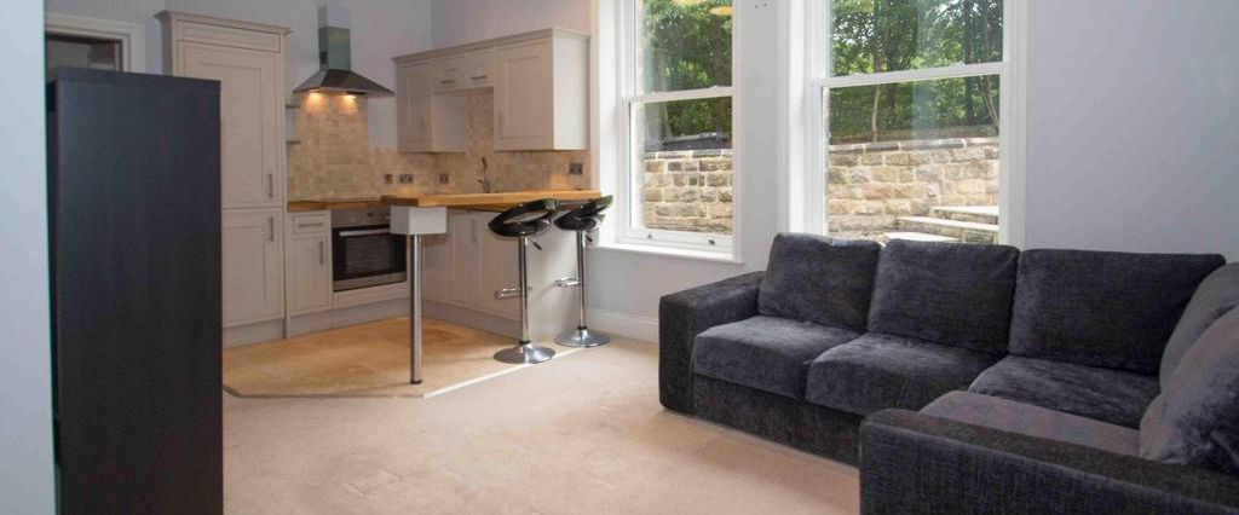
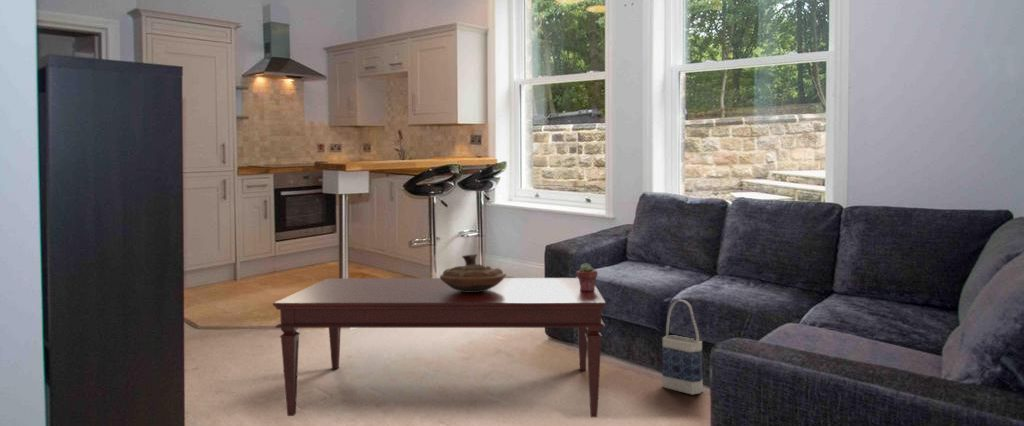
+ bag [661,299,704,396]
+ potted succulent [575,262,599,292]
+ decorative bowl [439,253,507,292]
+ coffee table [272,277,607,418]
